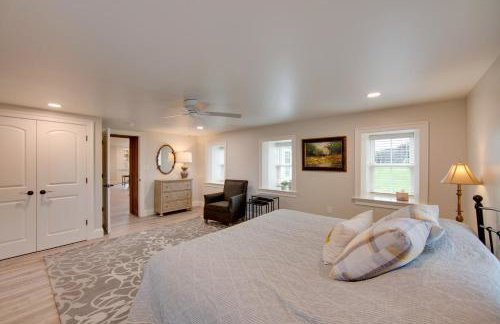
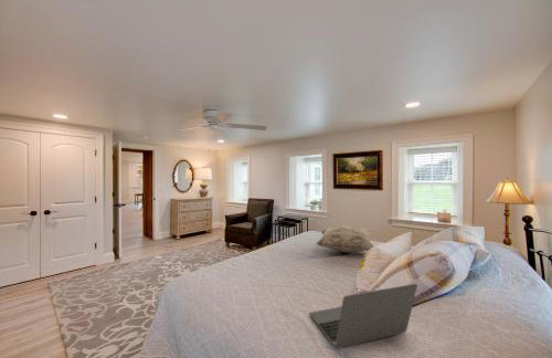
+ decorative pillow [316,224,374,253]
+ laptop [308,283,418,350]
